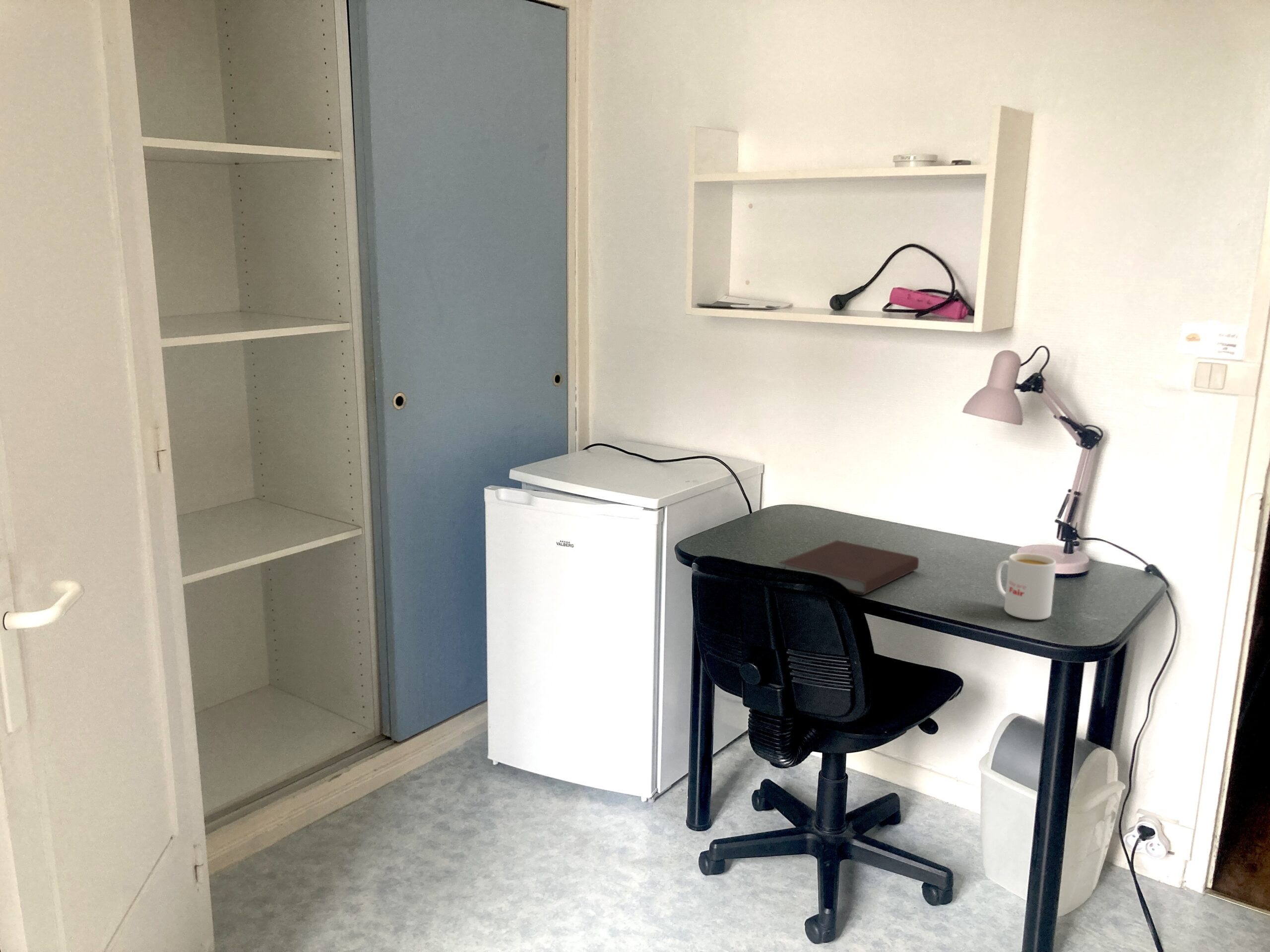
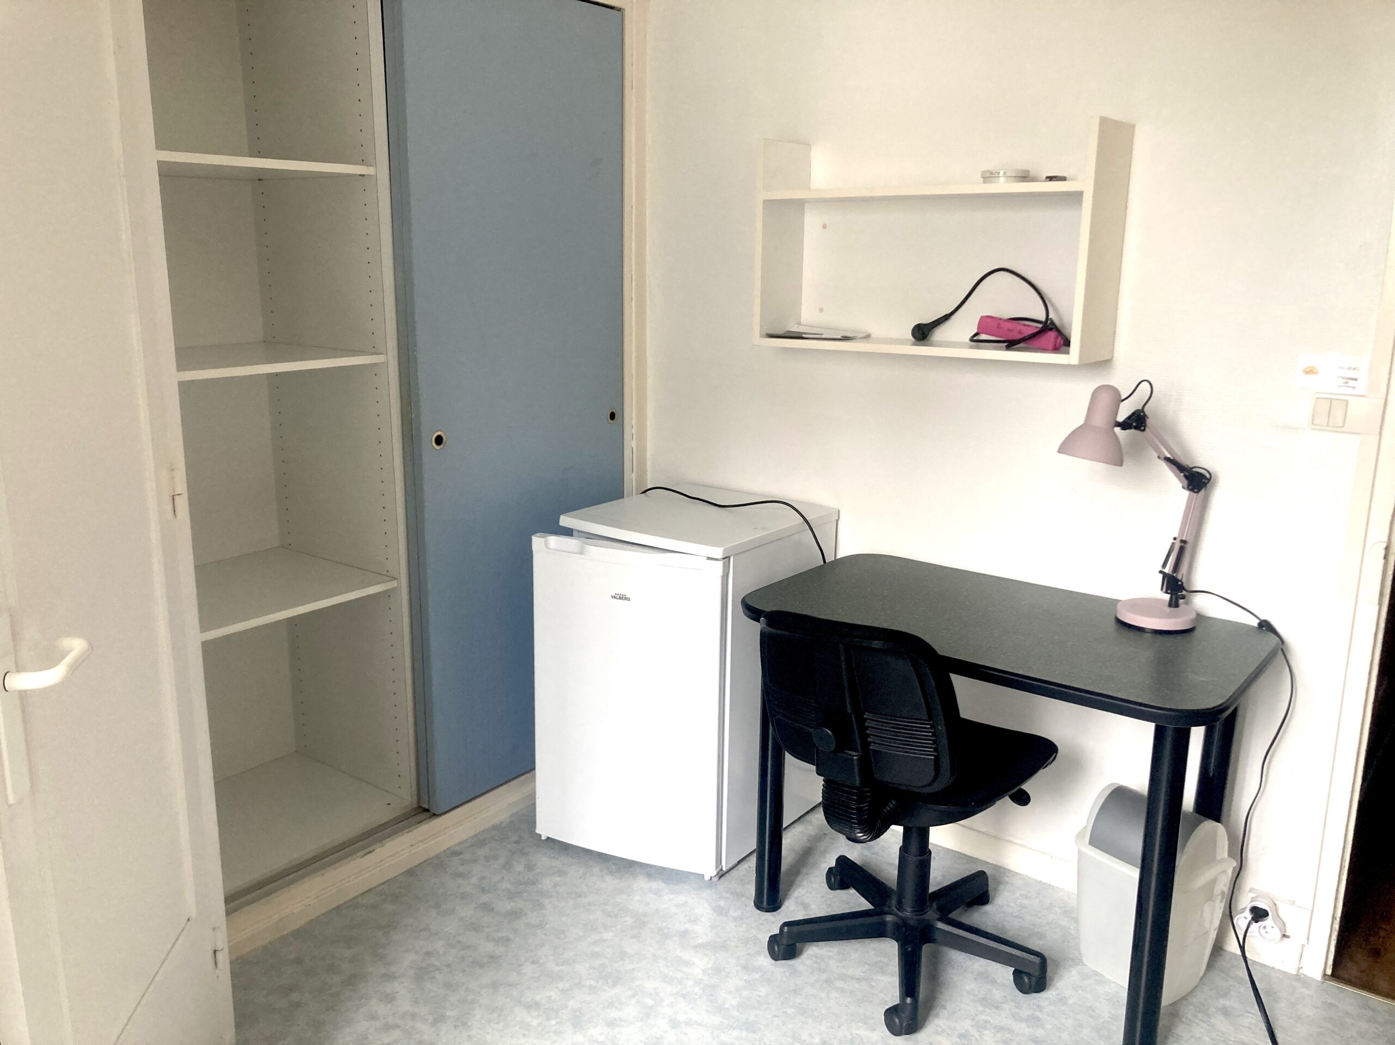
- mug [995,552,1057,620]
- notebook [778,540,919,595]
